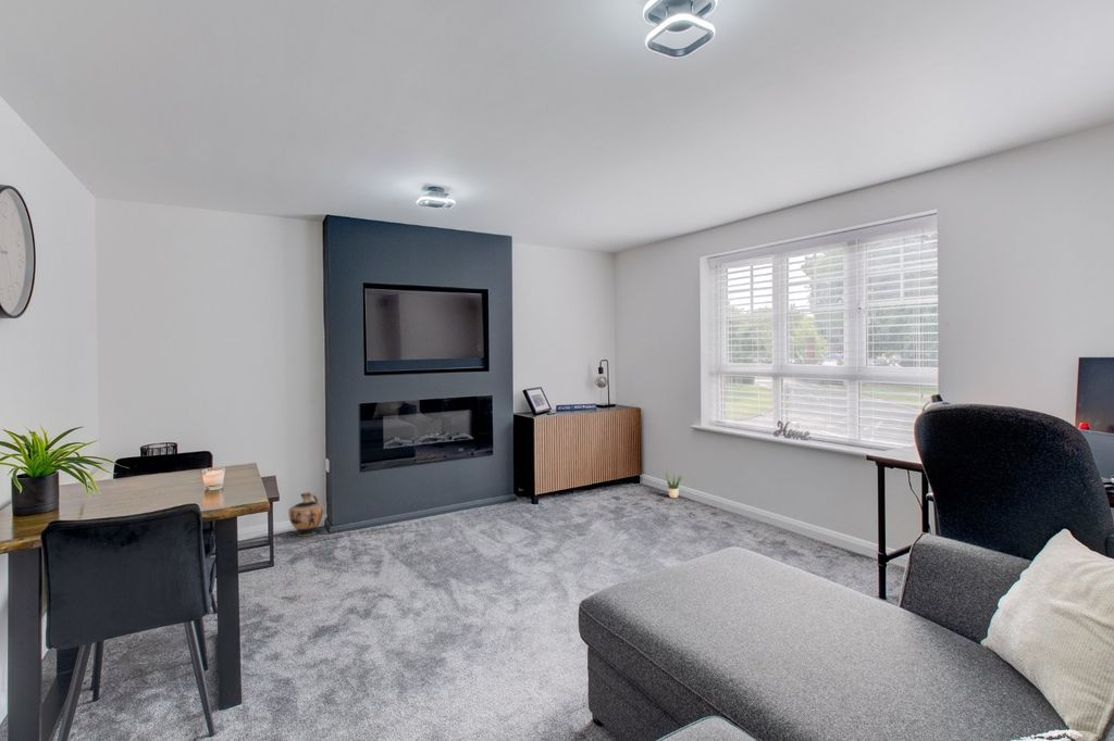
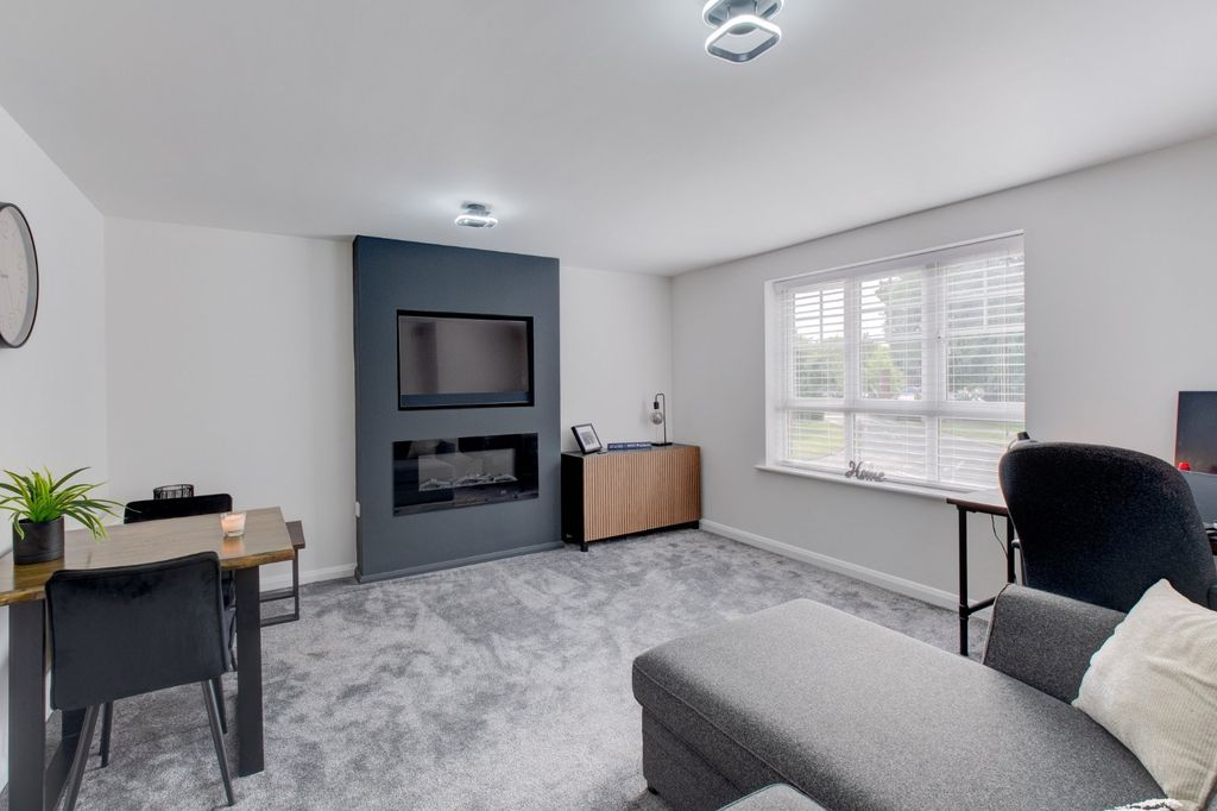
- ceramic jug [288,491,324,537]
- potted plant [665,469,684,499]
